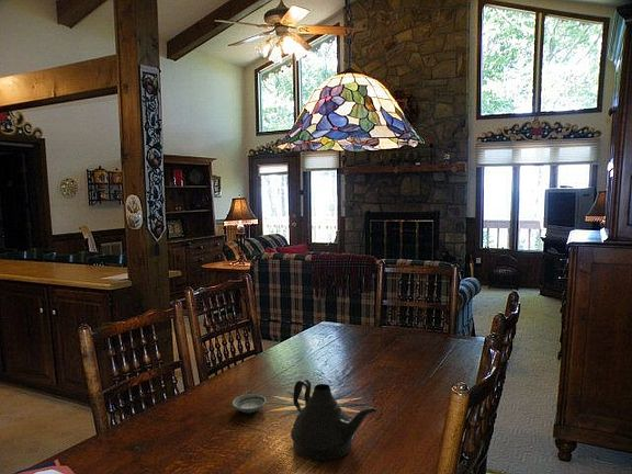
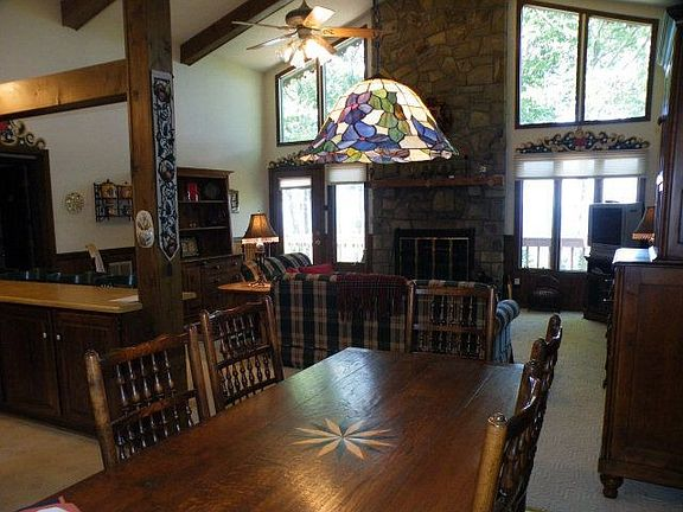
- saucer [232,393,268,414]
- teapot [290,377,377,462]
